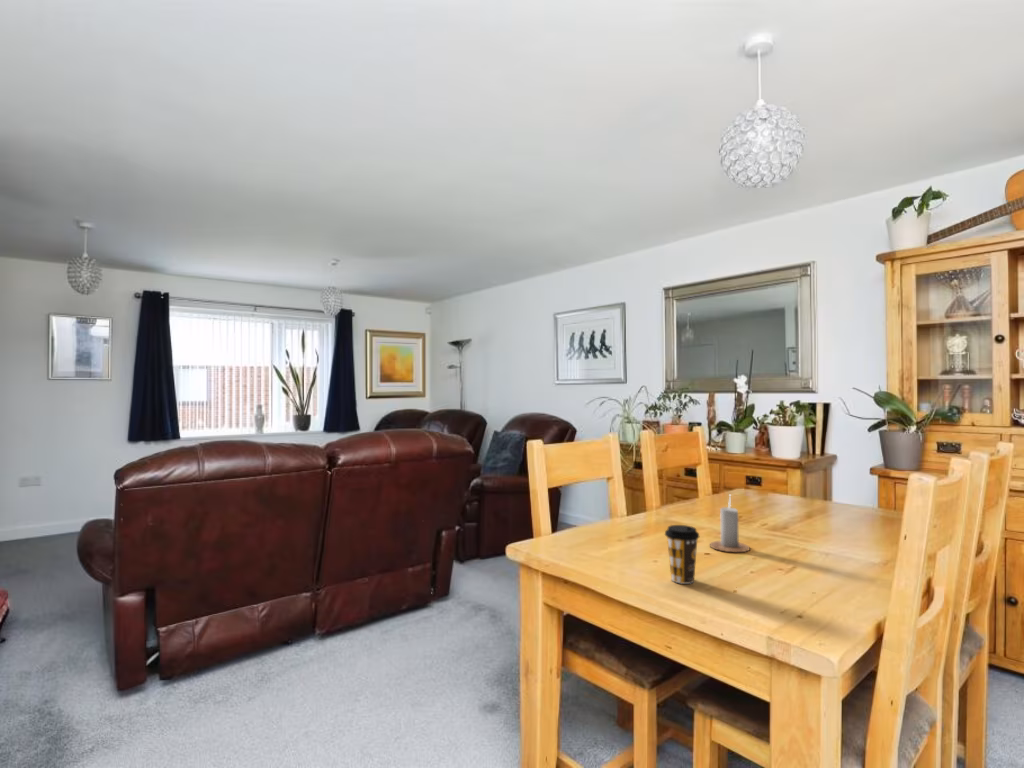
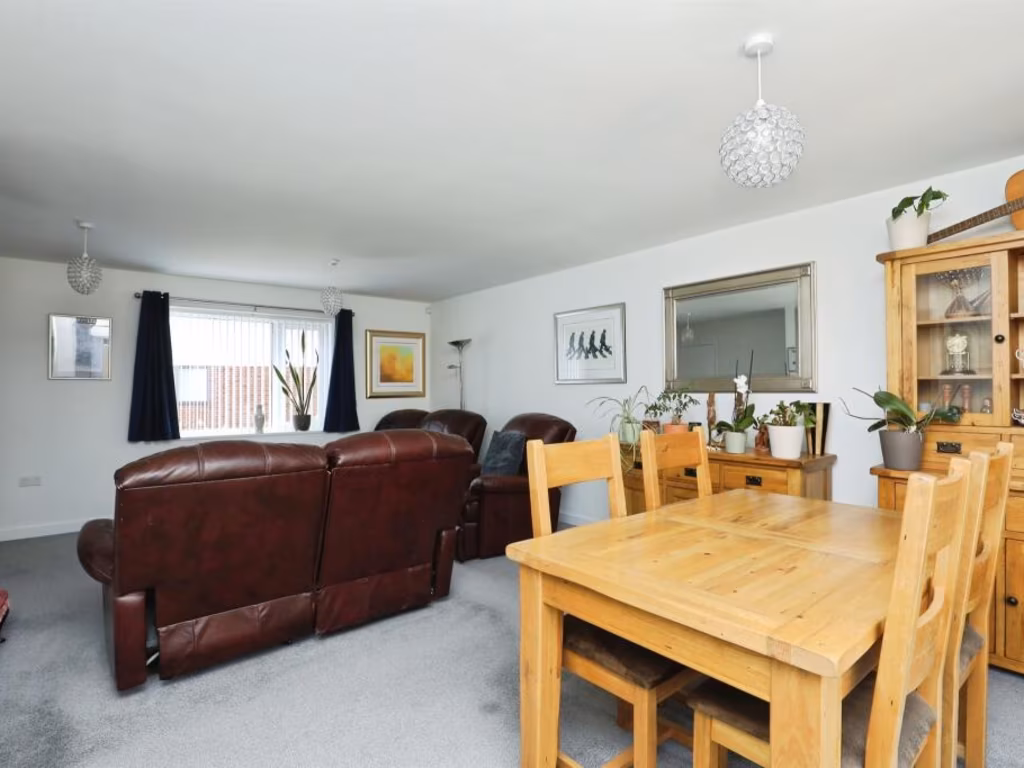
- coffee cup [664,524,700,585]
- candle [709,495,751,553]
